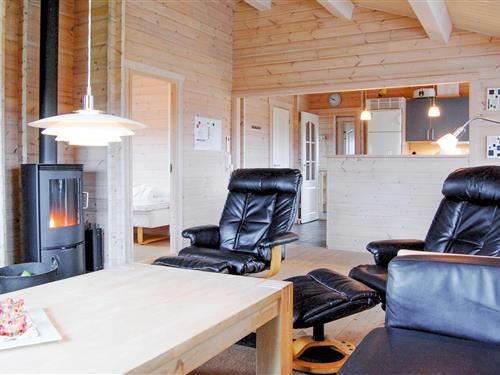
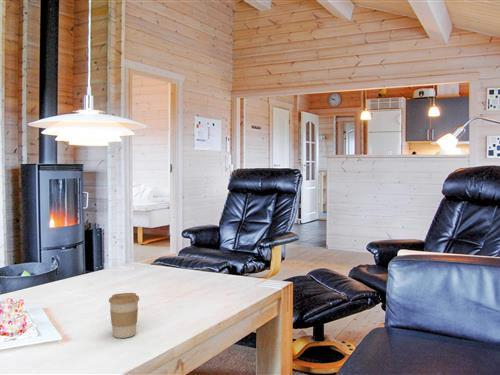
+ coffee cup [108,292,140,339]
